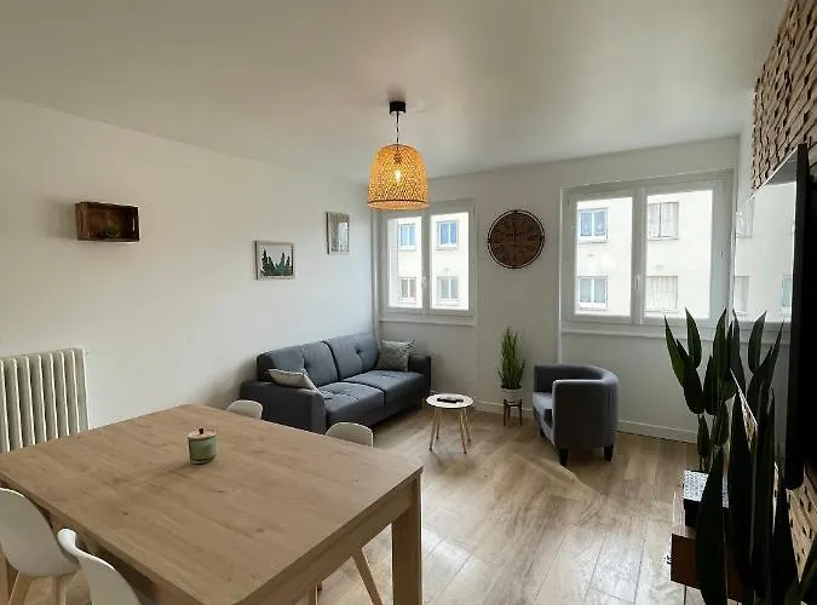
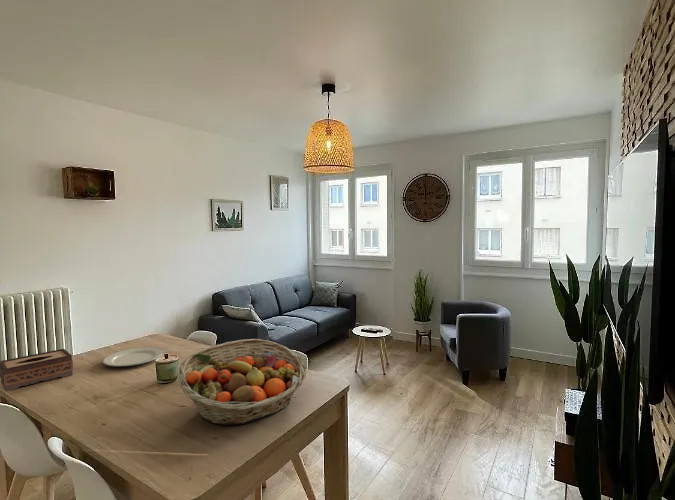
+ fruit basket [177,338,307,426]
+ tissue box [0,348,74,392]
+ chinaware [102,346,165,367]
